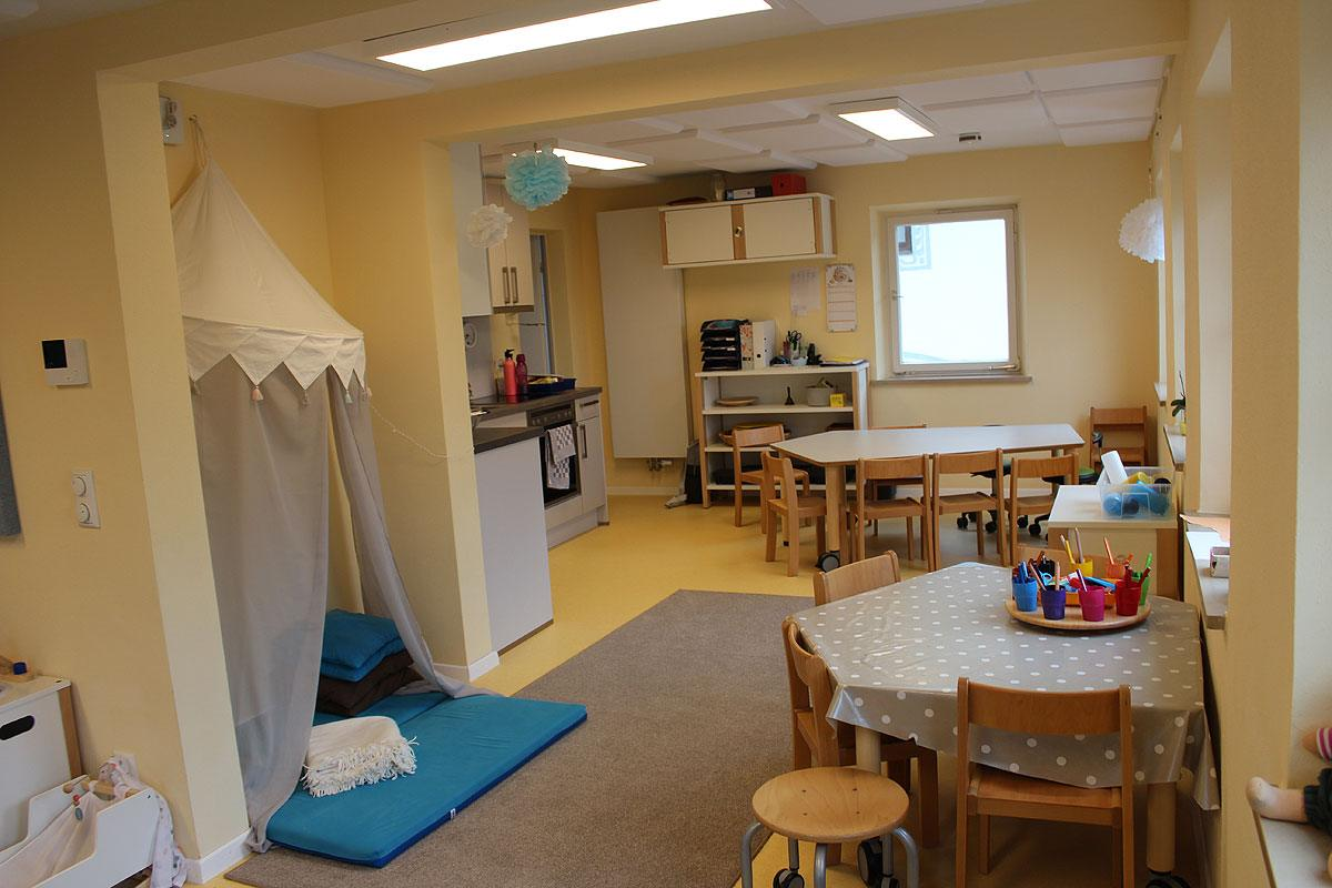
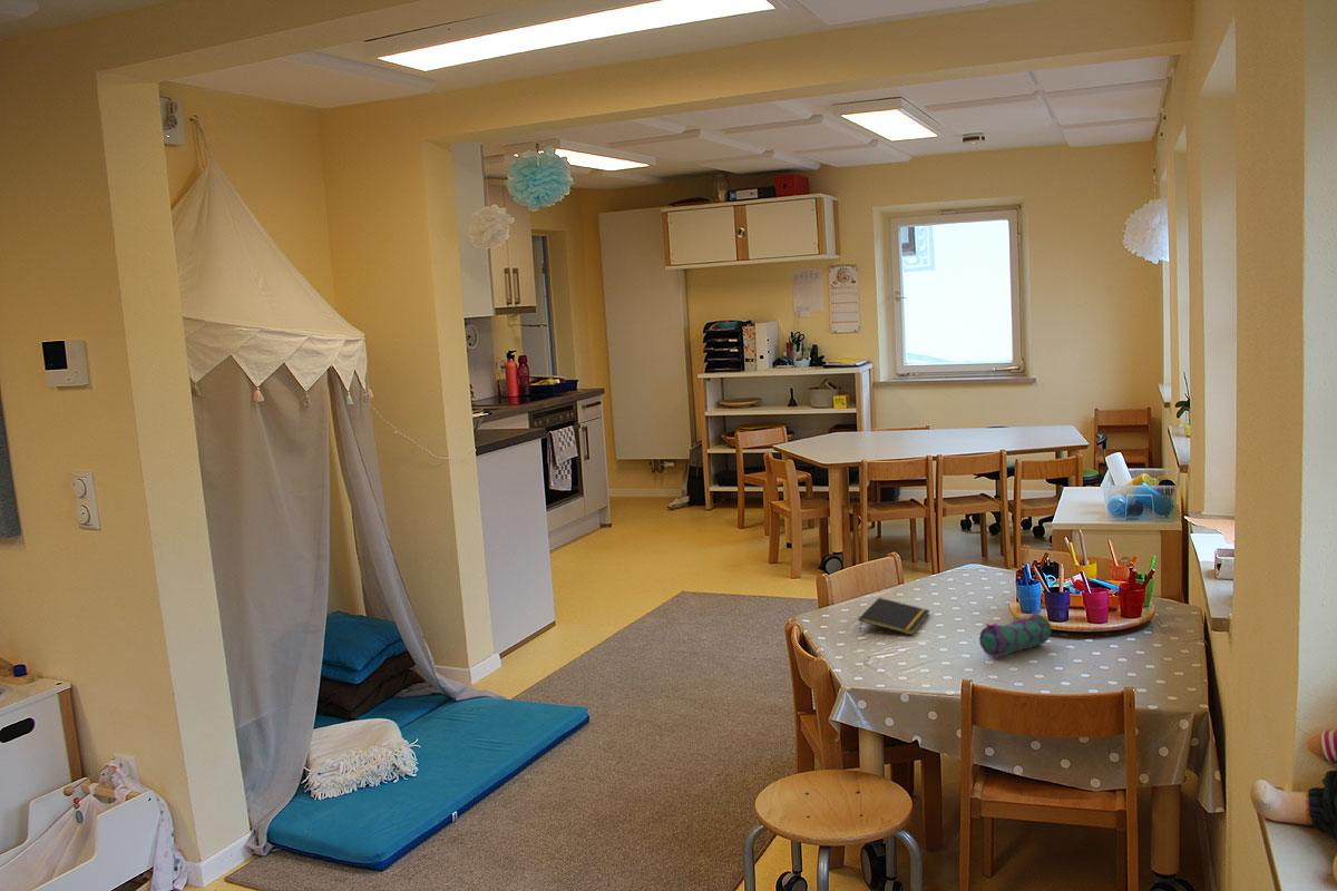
+ notepad [858,597,930,636]
+ pencil case [978,611,1052,658]
